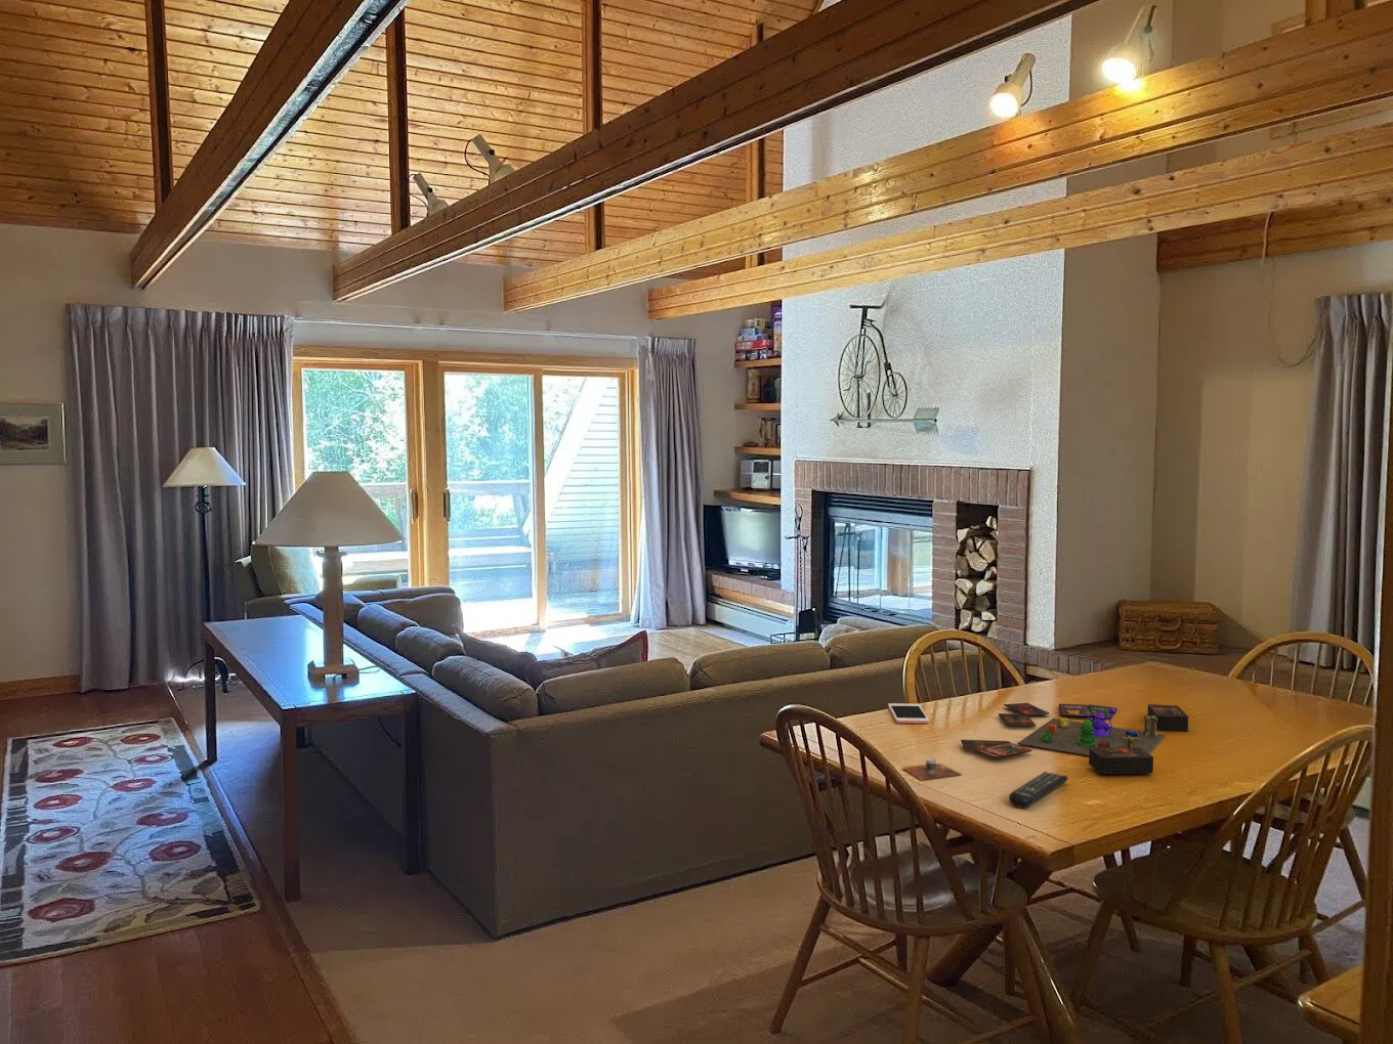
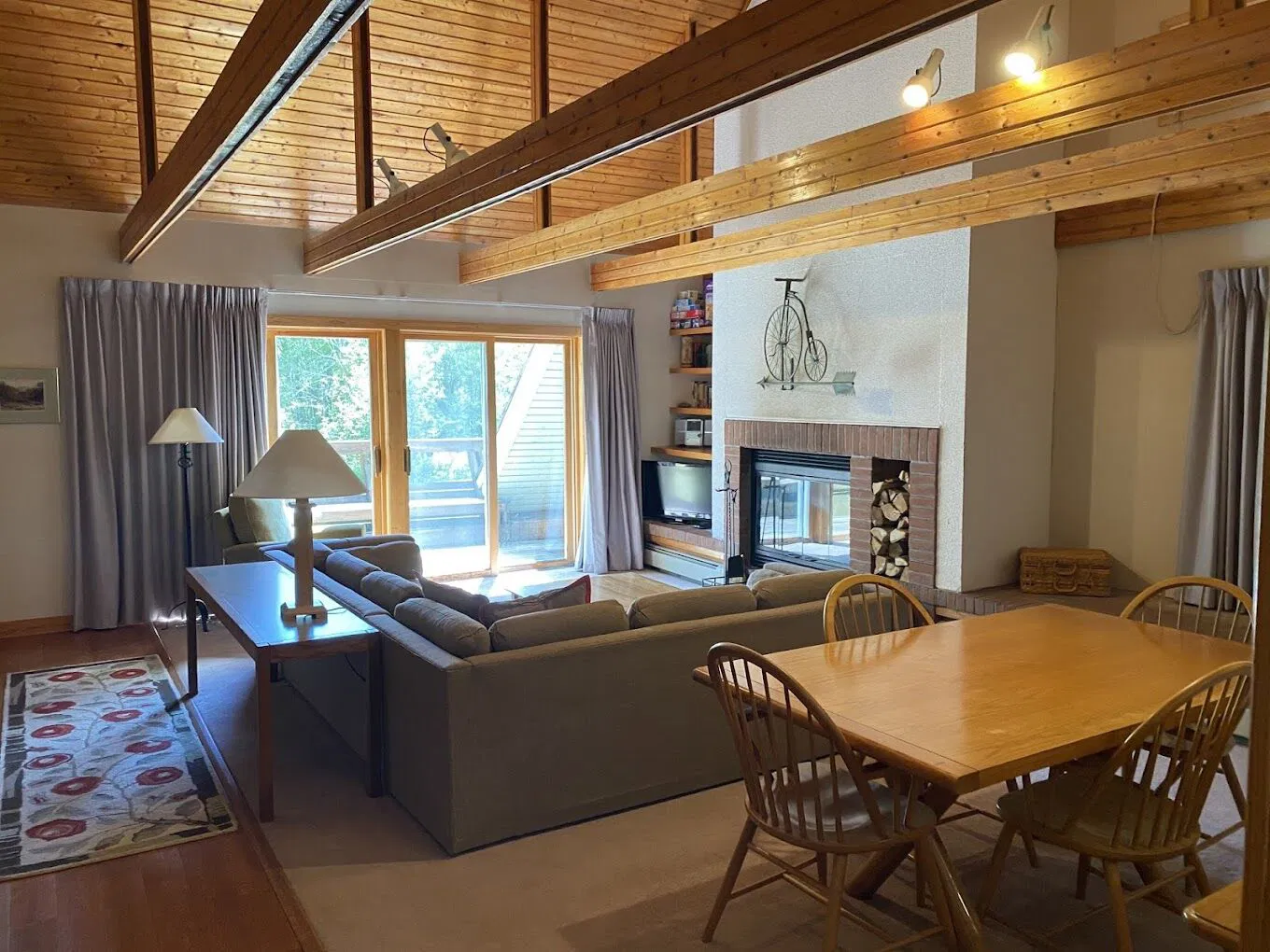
- board game [960,702,1189,775]
- cell phone [887,702,930,725]
- remote control [1008,771,1069,808]
- cup [902,758,963,781]
